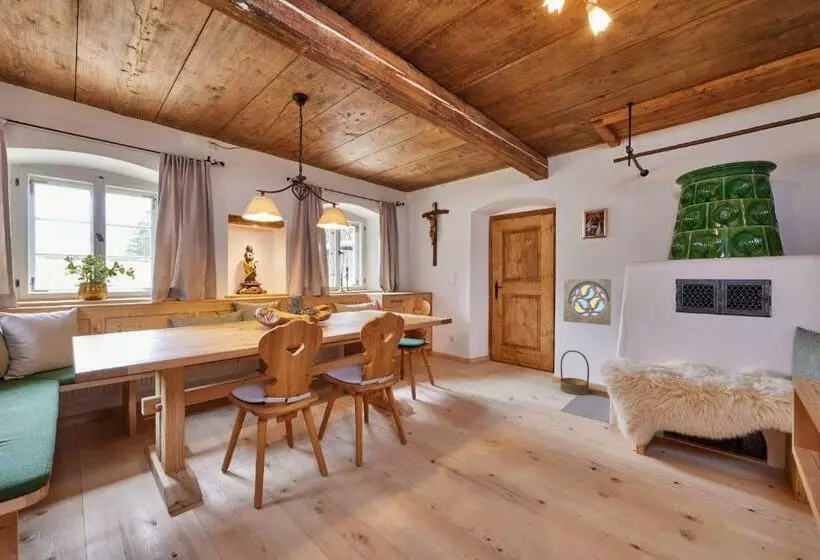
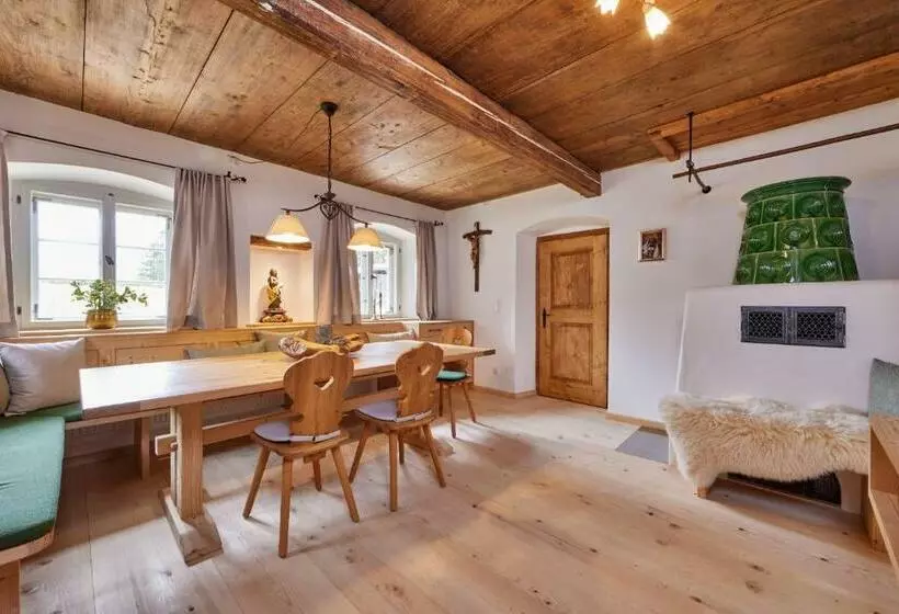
- basket [560,349,590,396]
- wall ornament [562,278,612,326]
